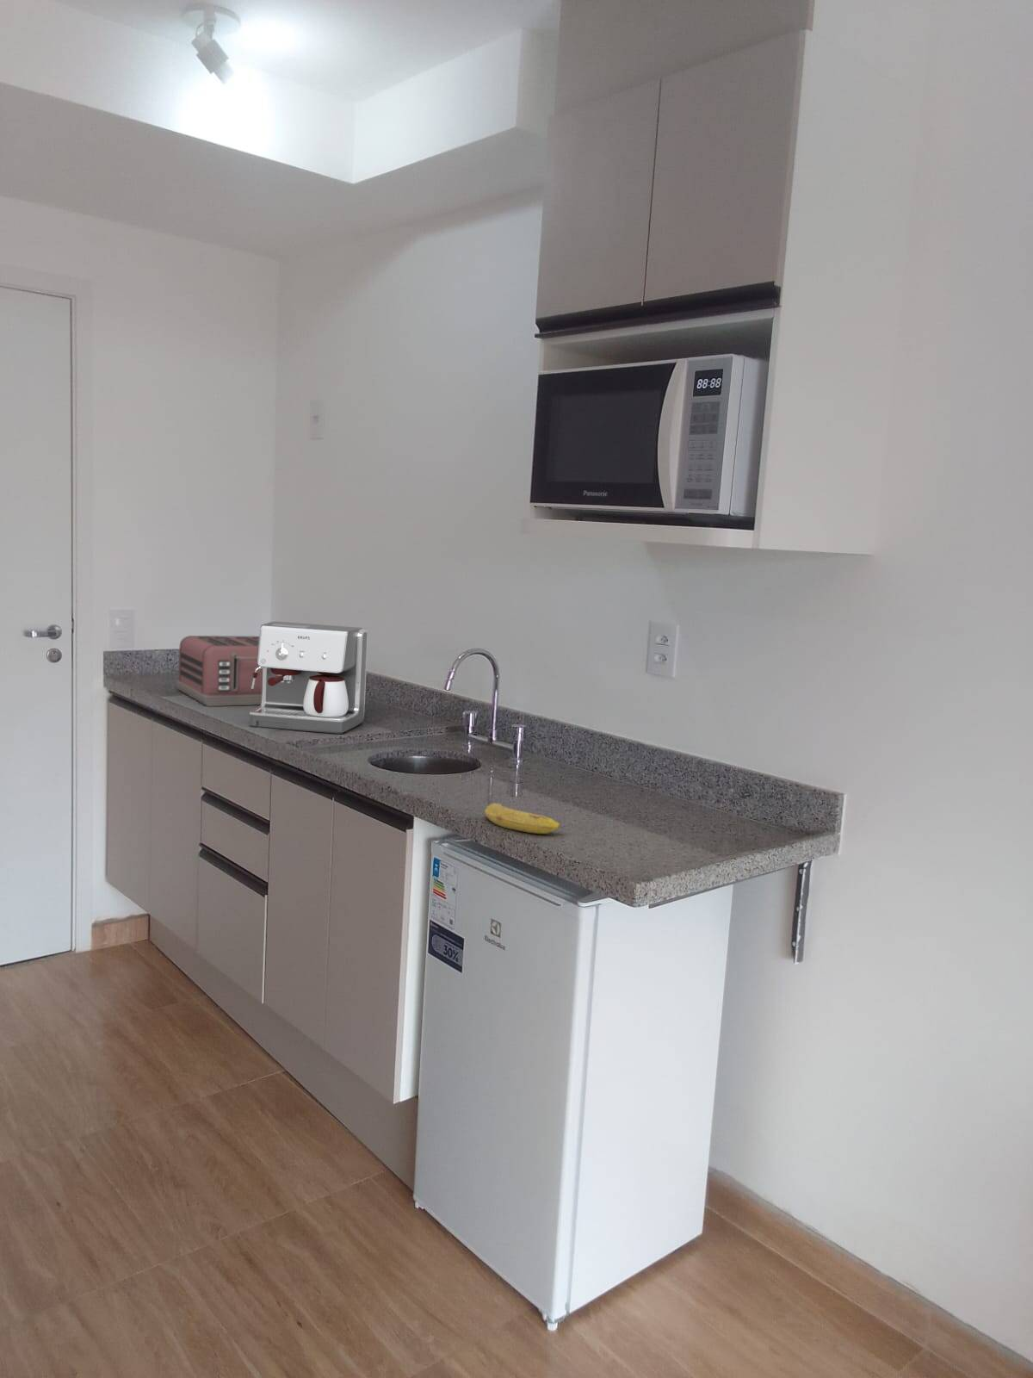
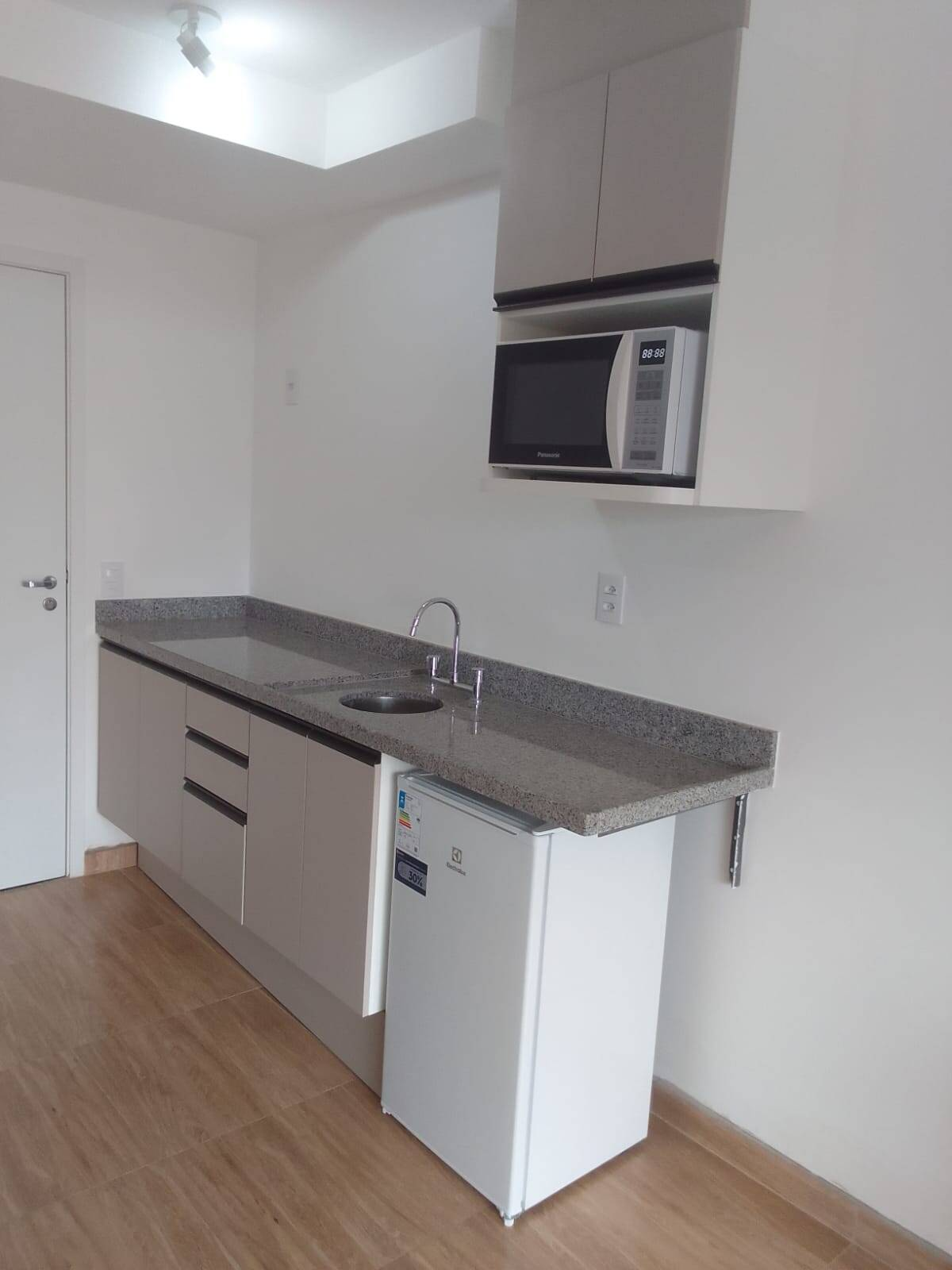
- toaster [176,635,263,707]
- coffee maker [248,620,369,735]
- fruit [484,803,562,834]
